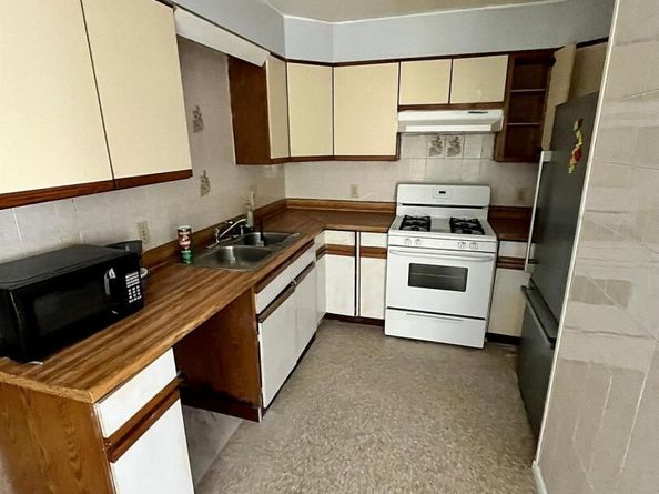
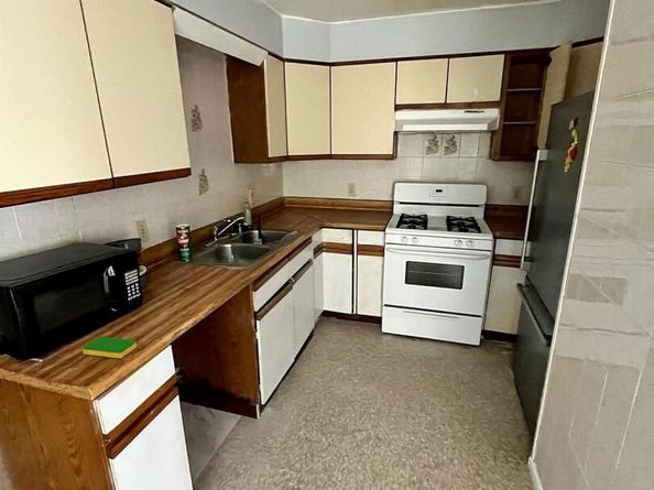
+ dish sponge [81,336,138,359]
